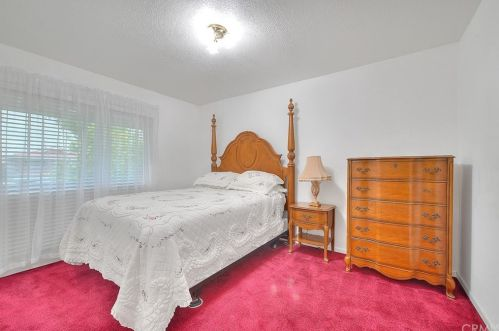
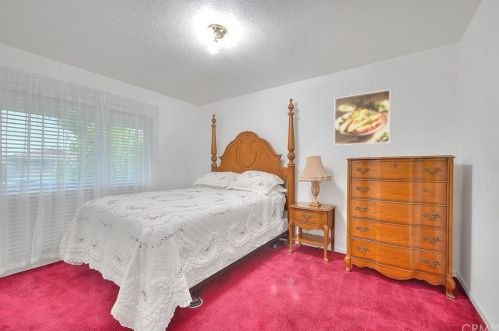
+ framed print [333,89,391,146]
